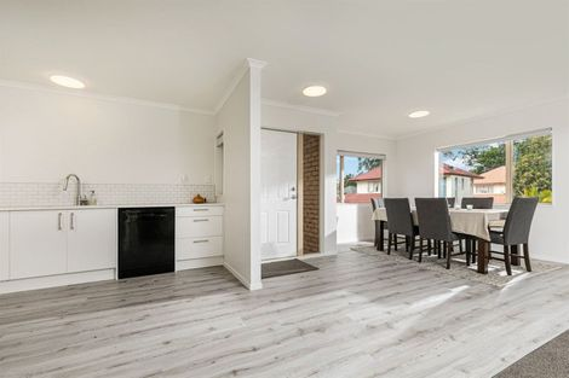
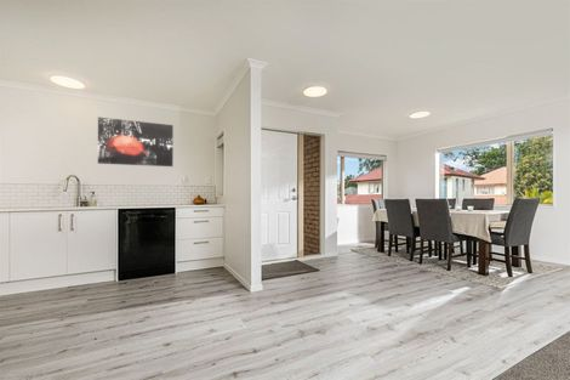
+ wall art [97,117,175,168]
